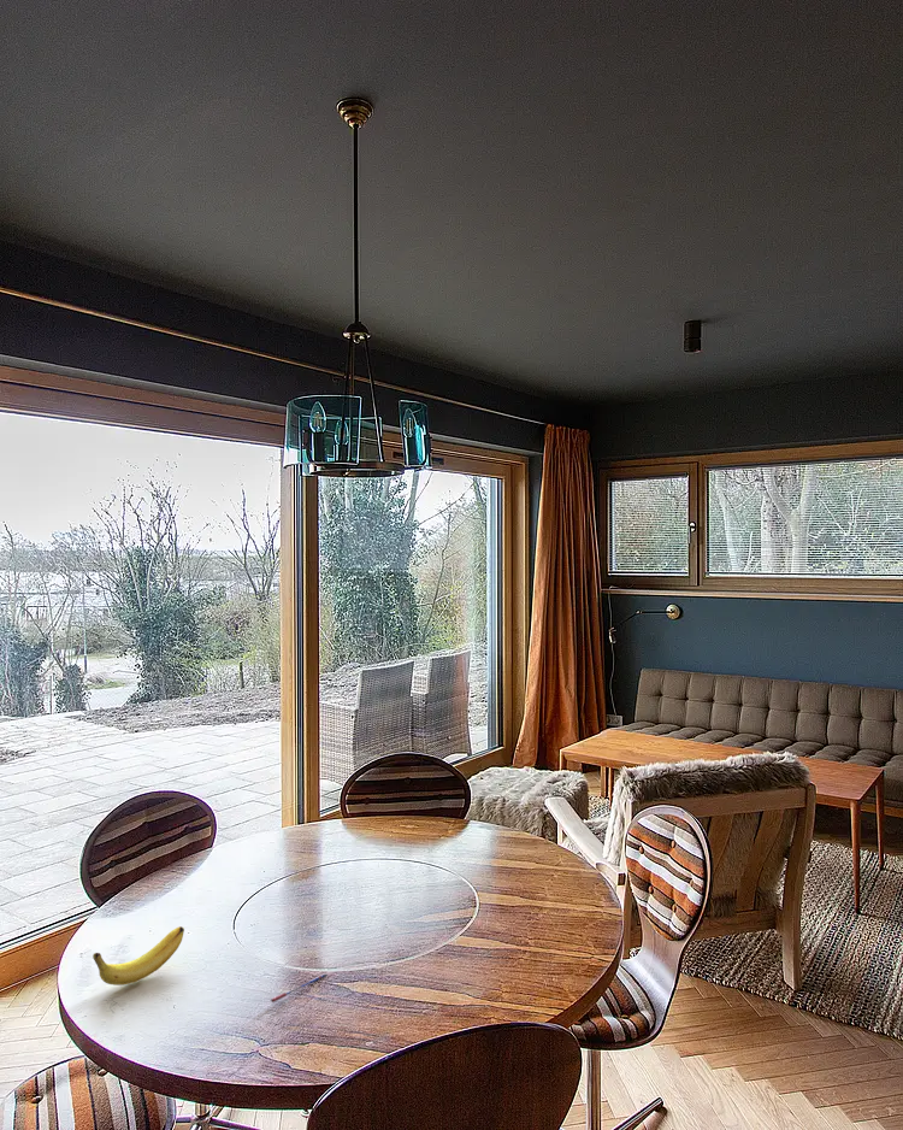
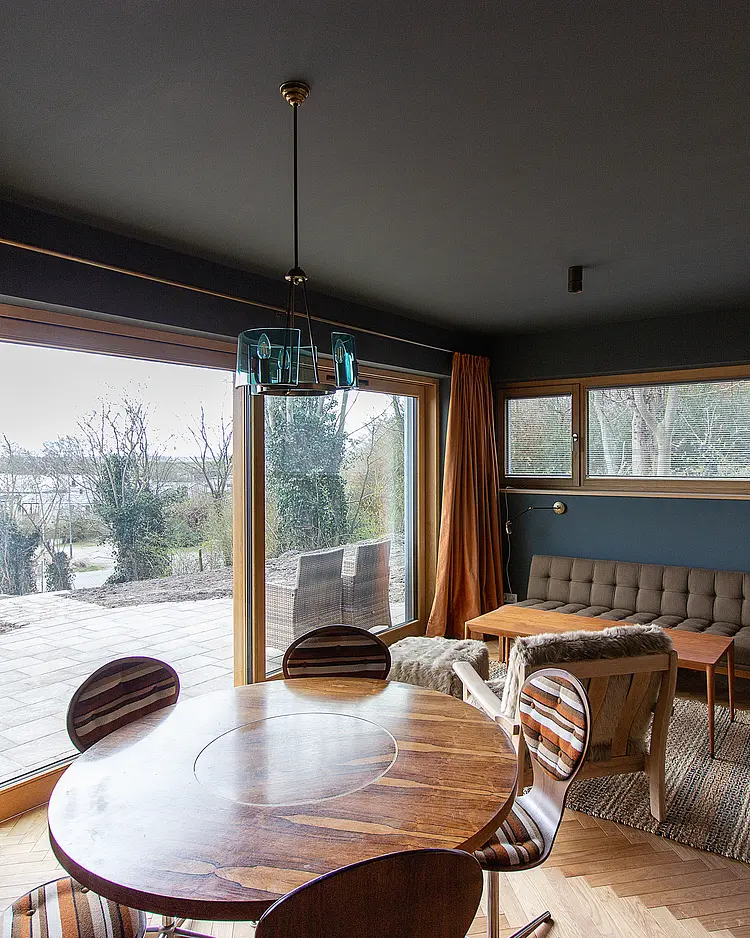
- banana [92,925,185,987]
- pen [270,972,329,1004]
